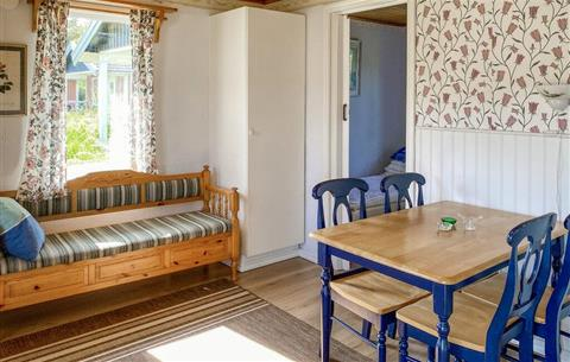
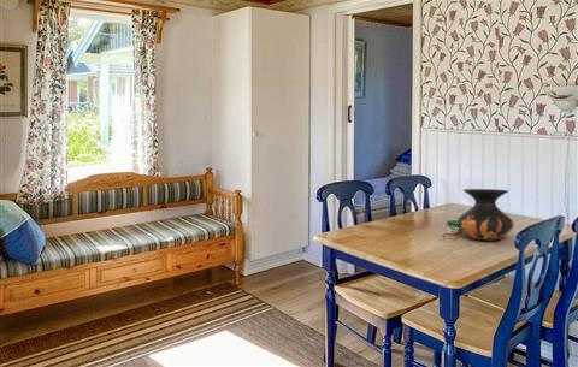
+ vase [456,188,515,242]
